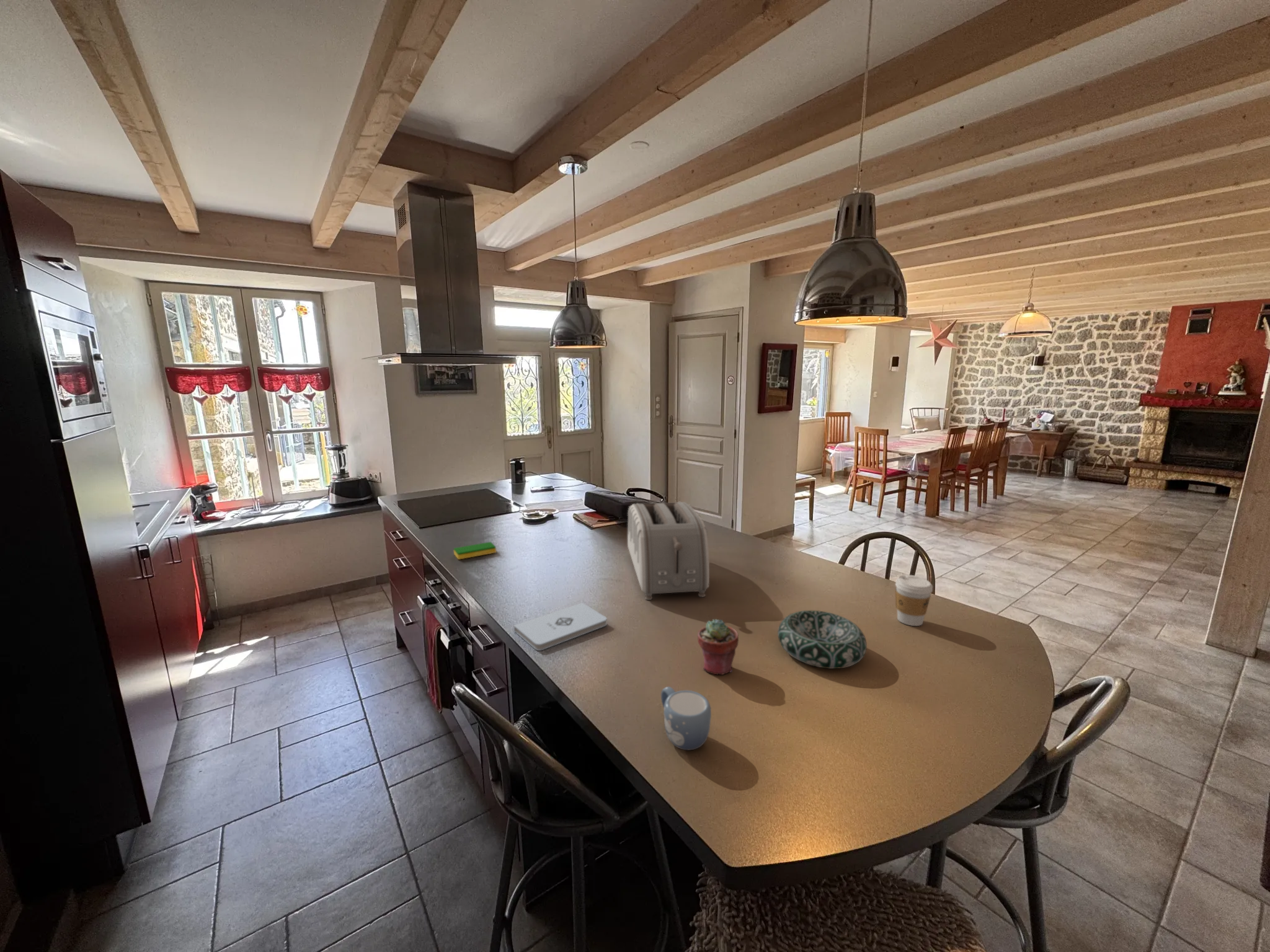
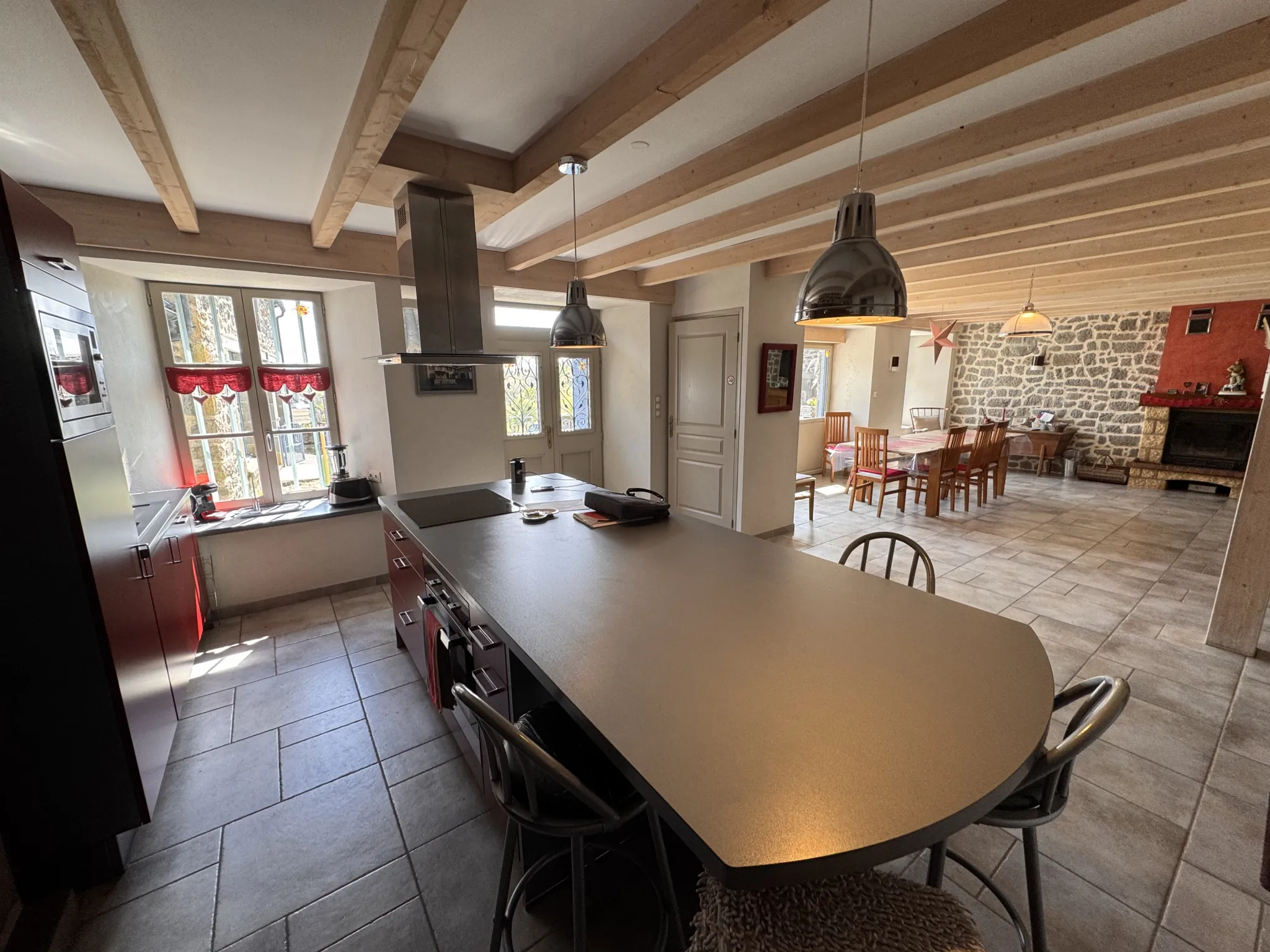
- decorative bowl [777,610,868,669]
- coffee cup [894,575,933,627]
- mug [660,686,712,751]
- dish sponge [453,541,497,560]
- notepad [513,602,608,651]
- toaster [627,501,710,601]
- potted succulent [697,619,739,676]
